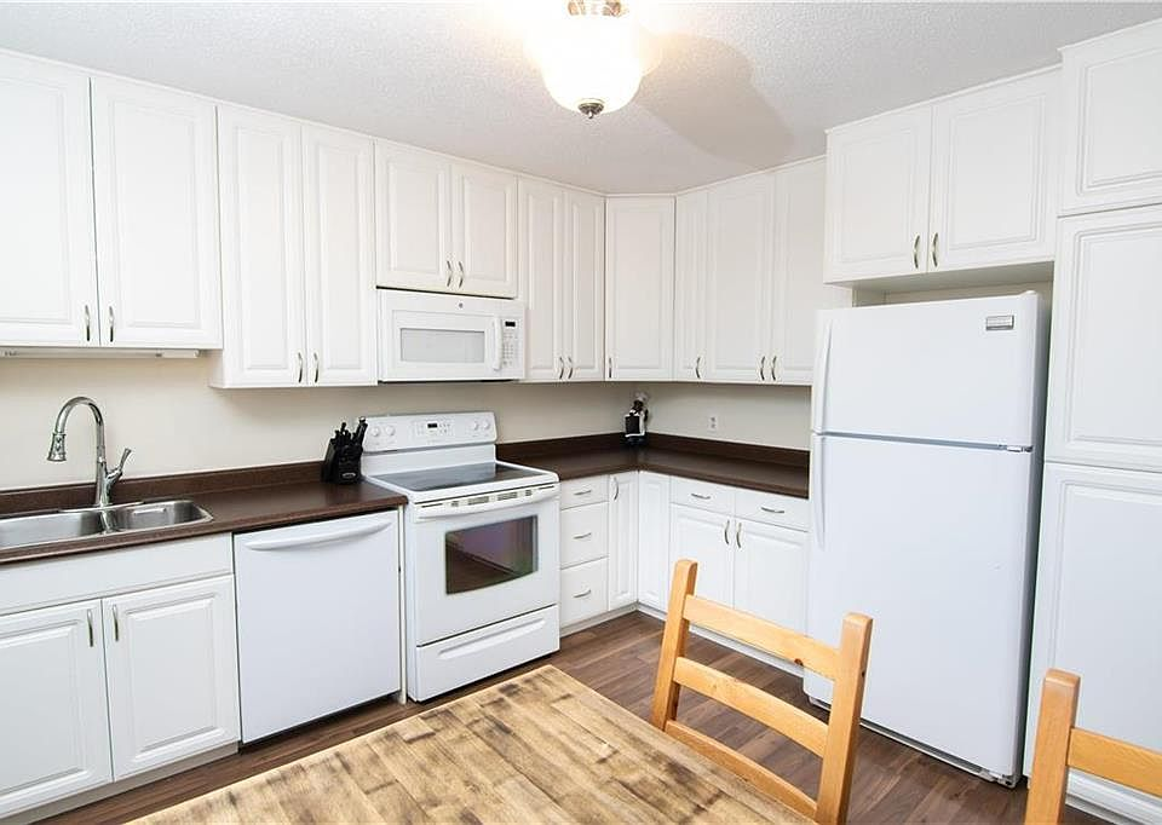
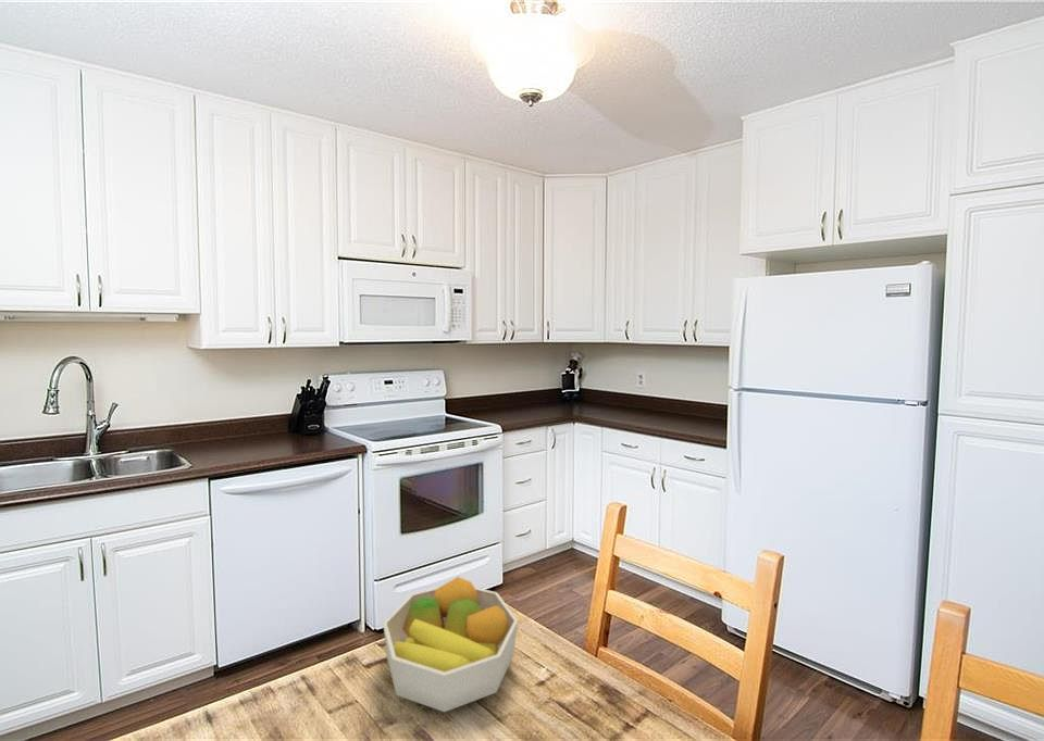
+ fruit bowl [382,576,519,713]
